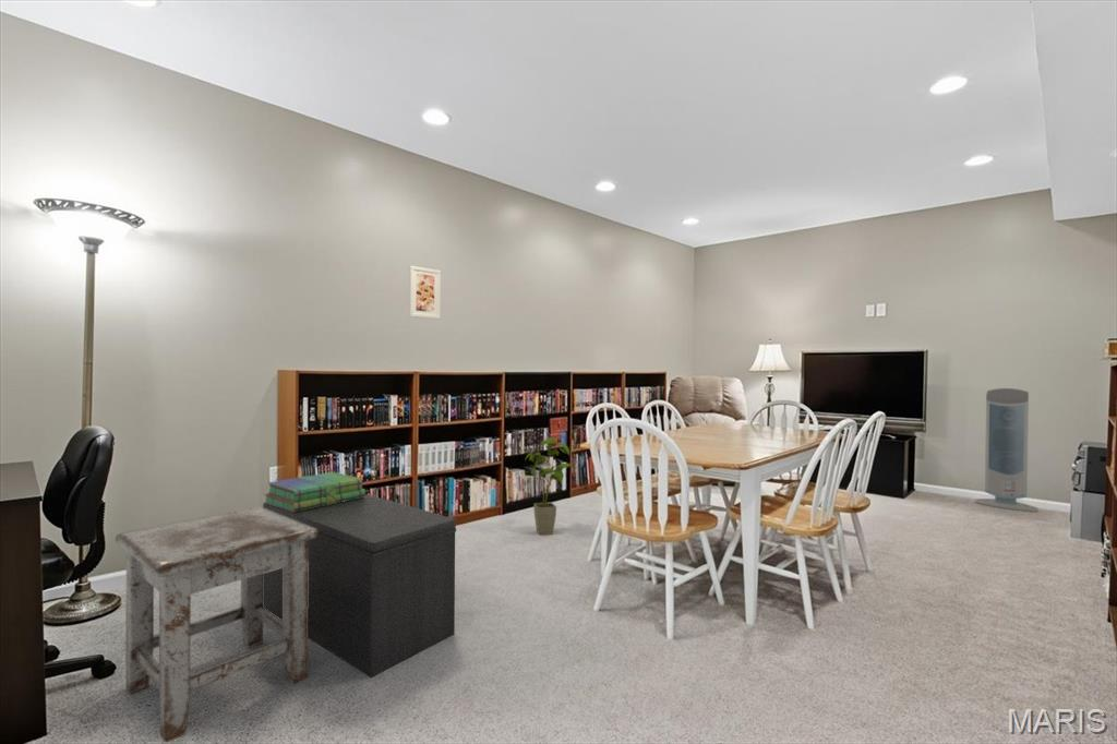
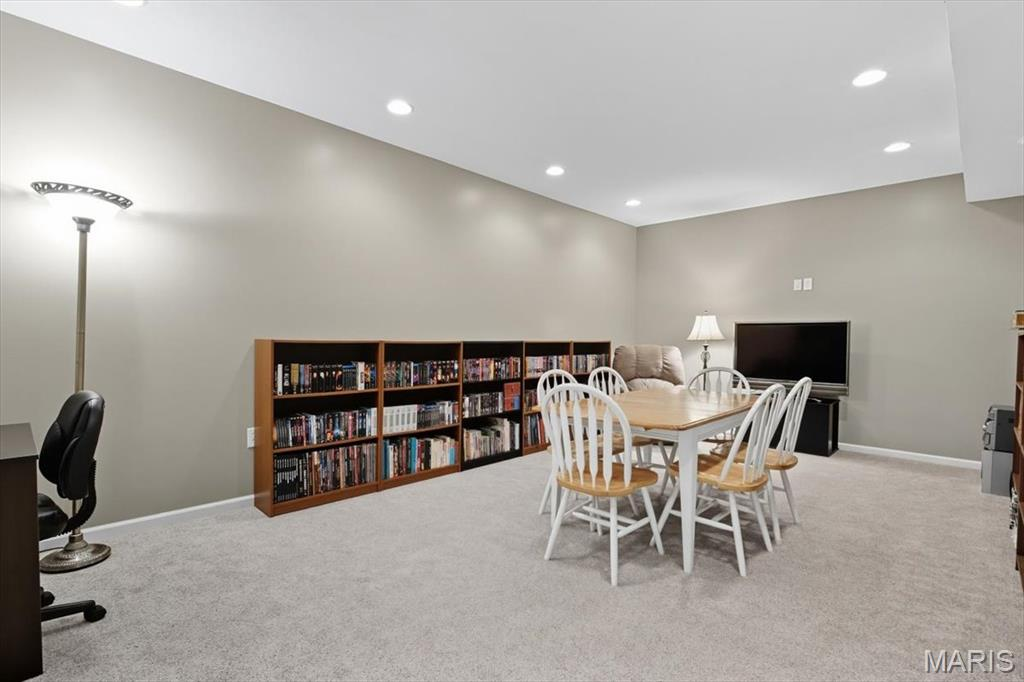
- stool [113,506,319,743]
- bench [262,493,457,679]
- stack of books [263,471,367,513]
- house plant [524,436,575,536]
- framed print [408,265,442,321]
- air purifier [974,387,1038,513]
